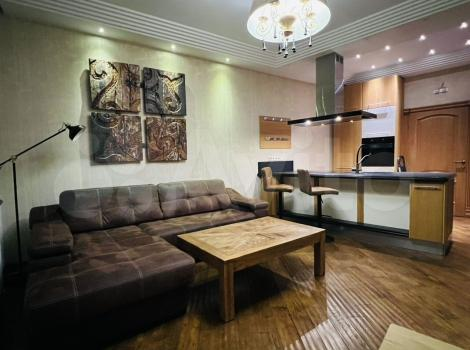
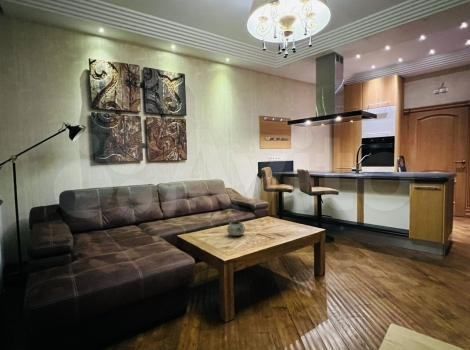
+ decorative bowl [226,217,246,237]
